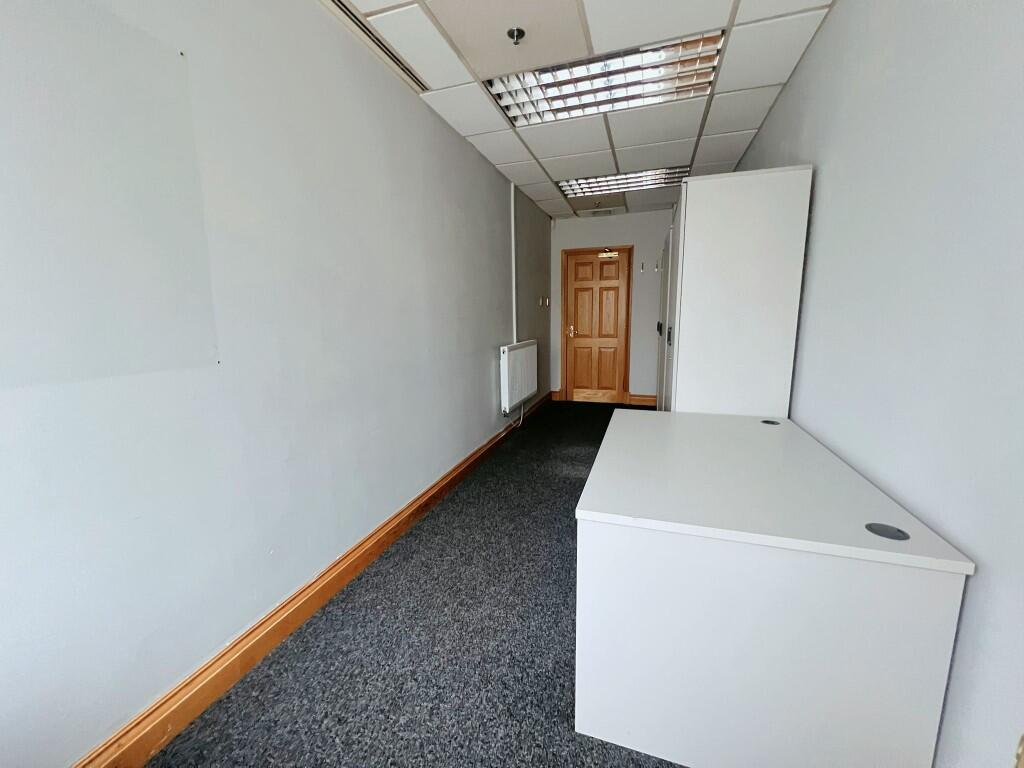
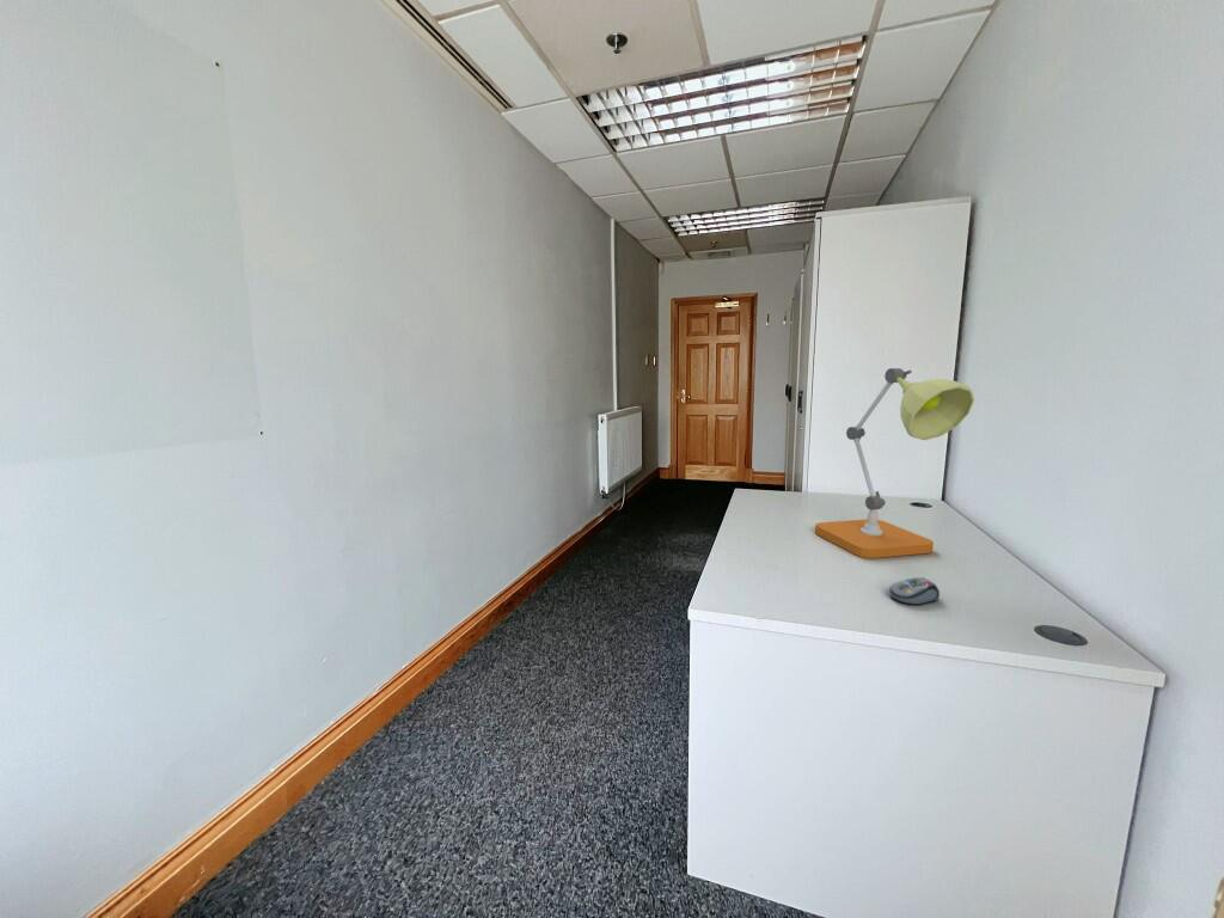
+ desk lamp [814,367,975,559]
+ computer mouse [888,576,941,606]
